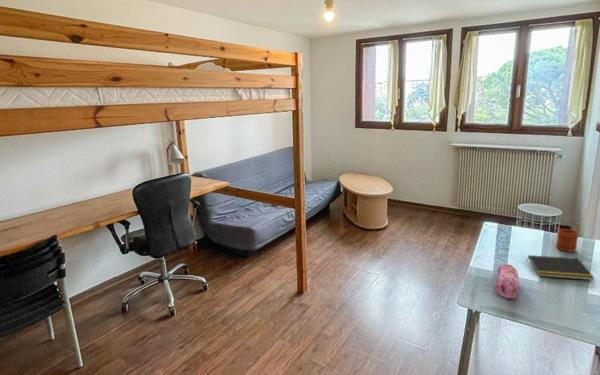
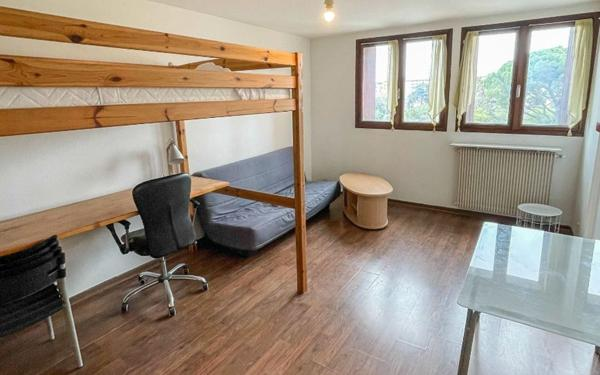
- mug [555,228,579,253]
- notepad [526,254,595,281]
- pencil case [495,263,520,299]
